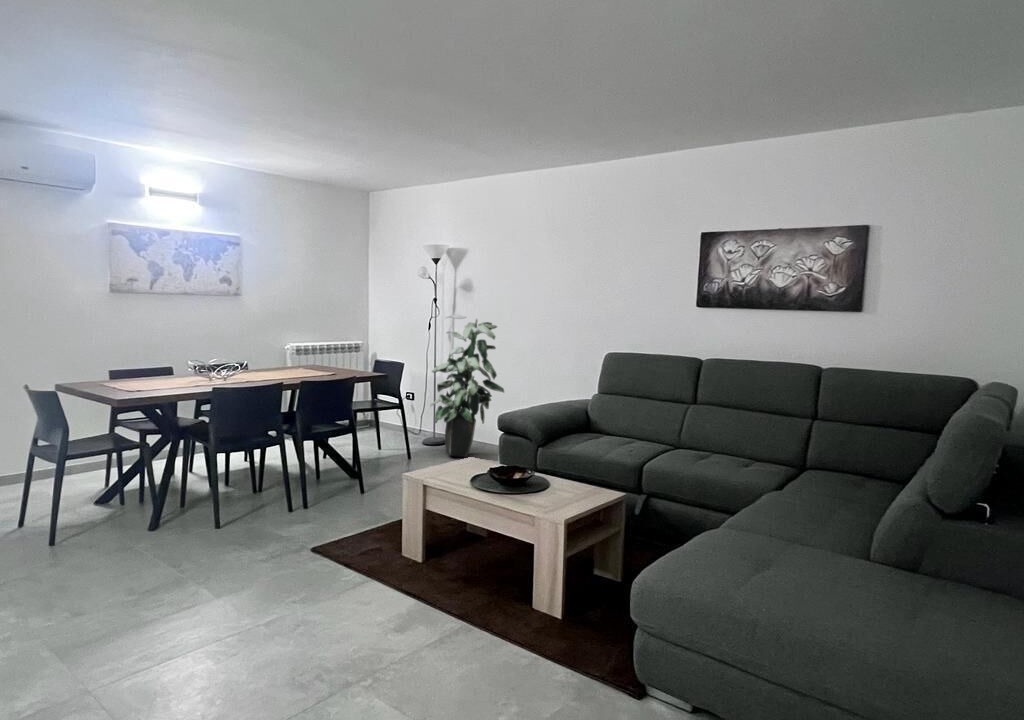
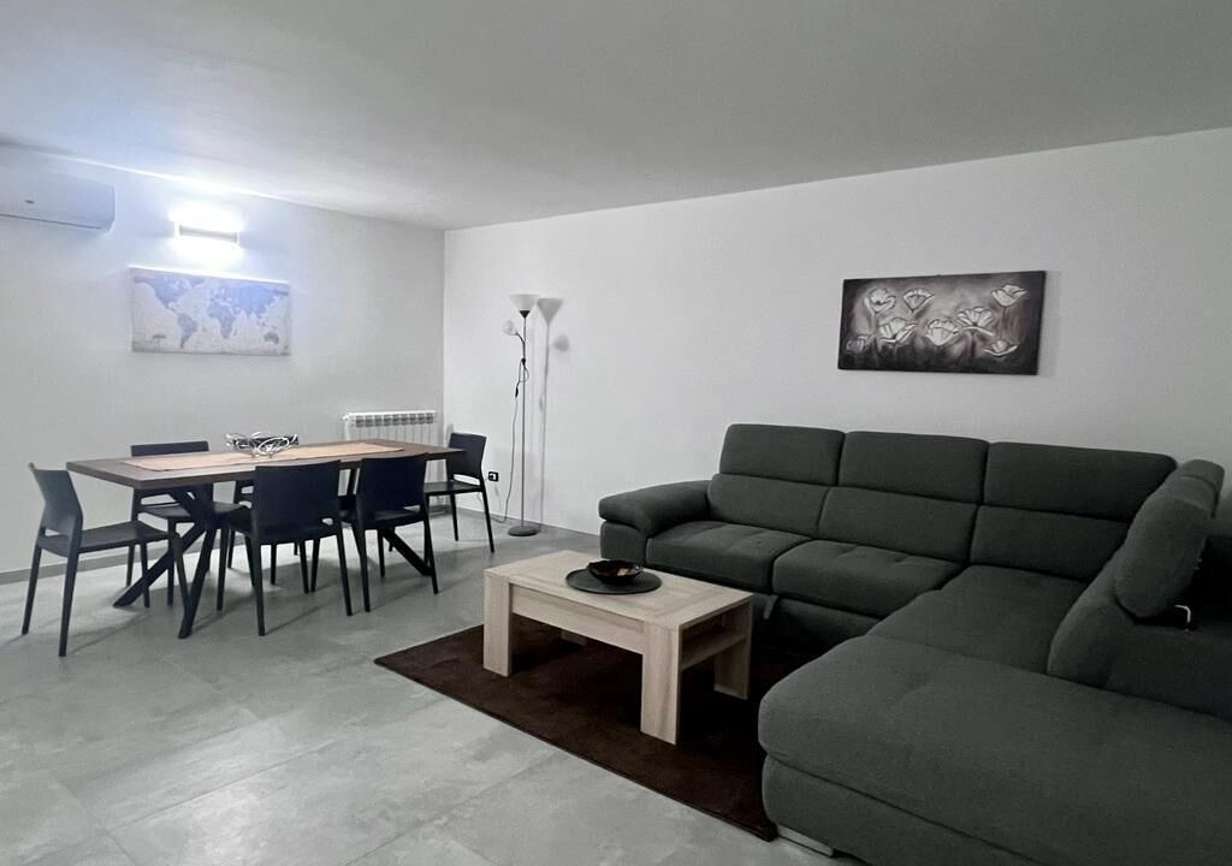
- indoor plant [429,314,506,458]
